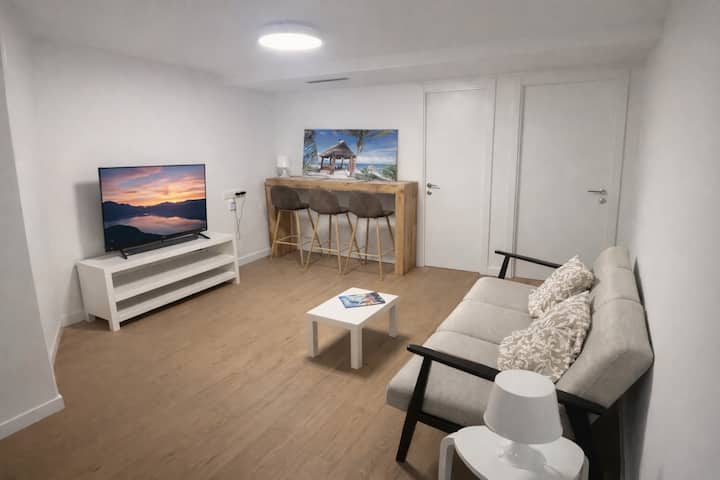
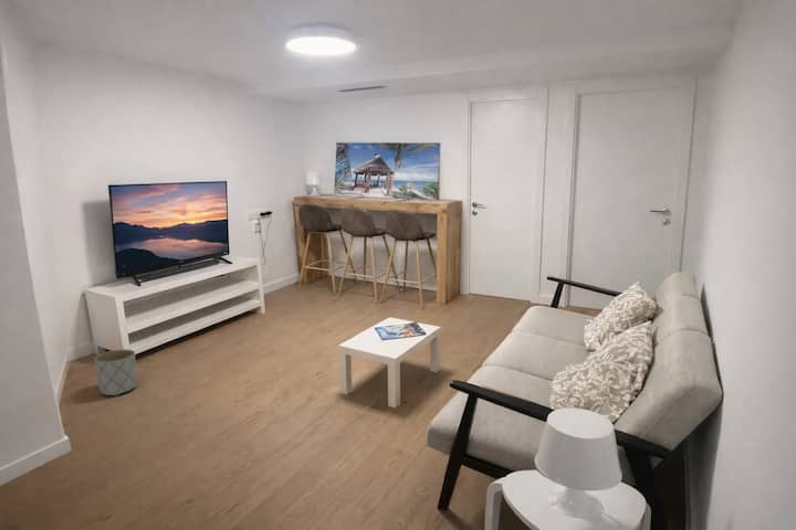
+ planter [93,348,137,396]
